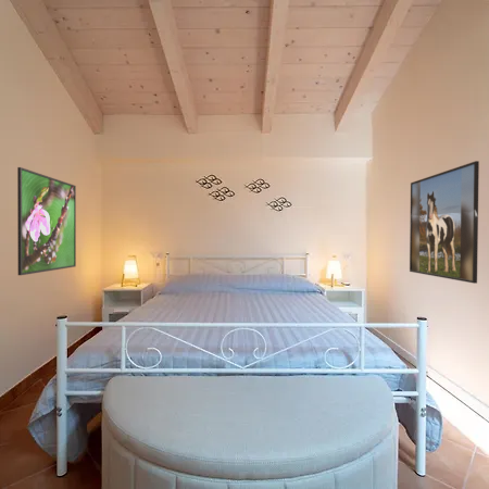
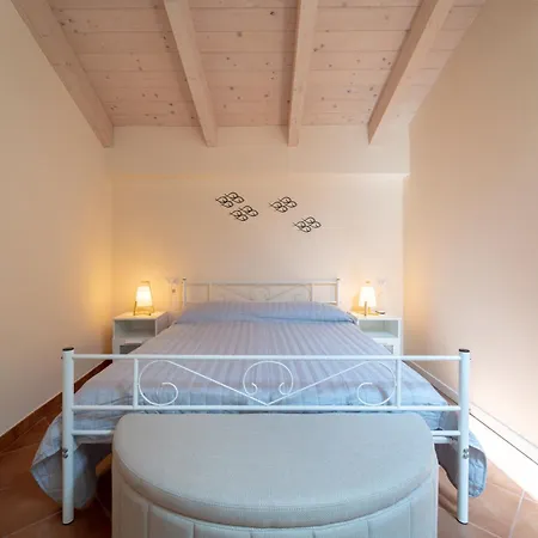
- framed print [16,166,77,276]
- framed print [409,160,480,285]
